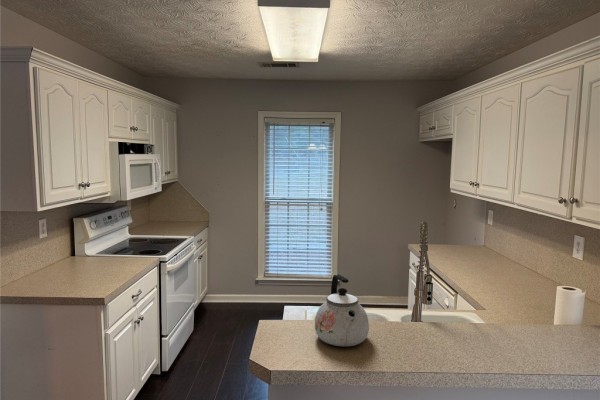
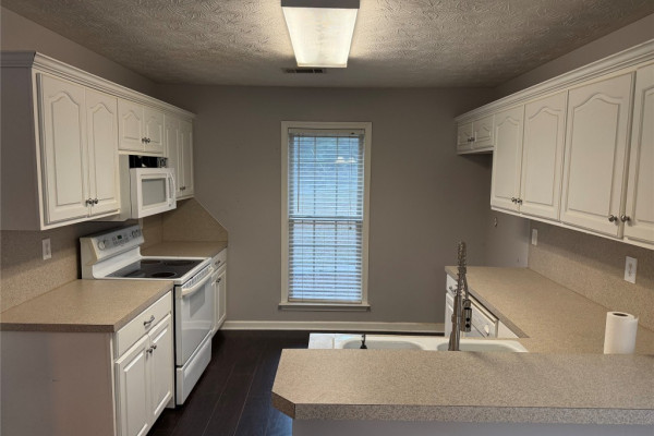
- kettle [314,274,370,348]
